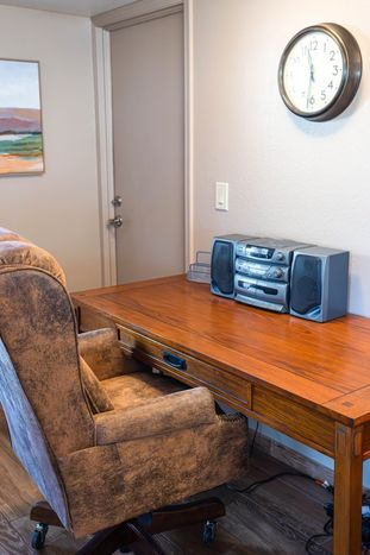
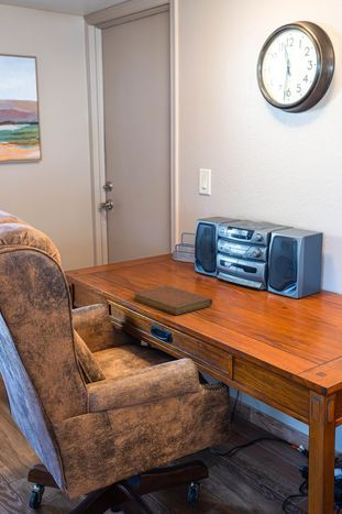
+ notebook [133,285,213,316]
